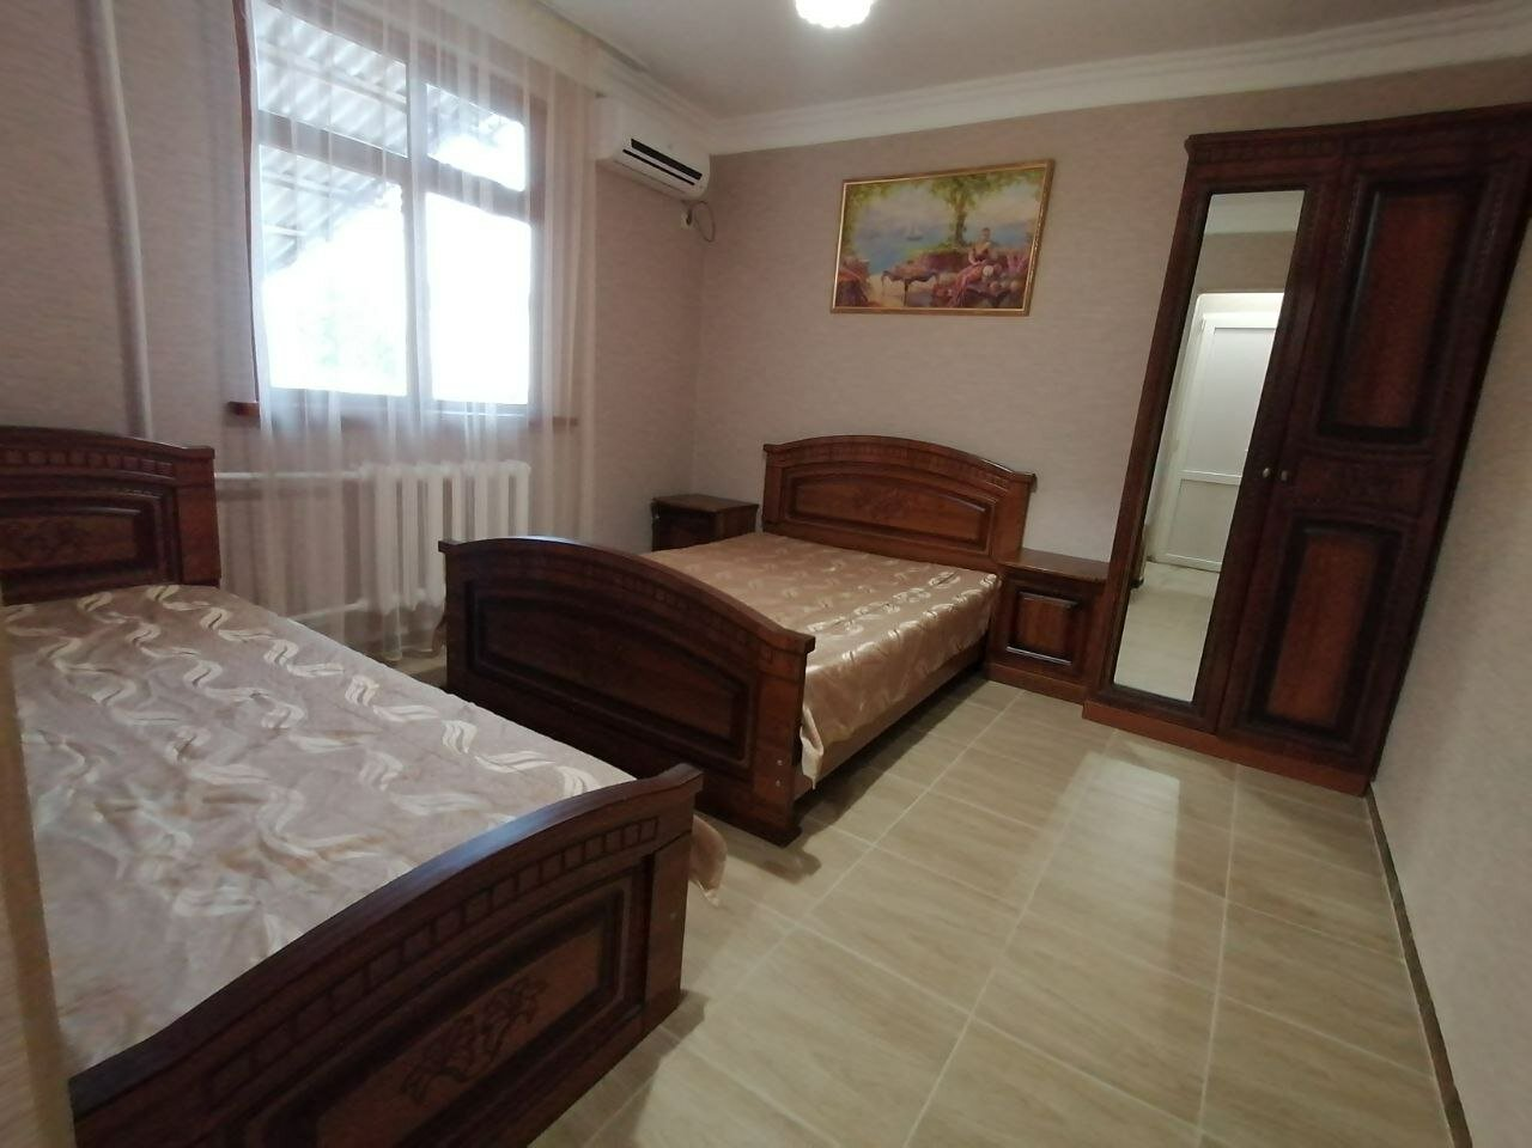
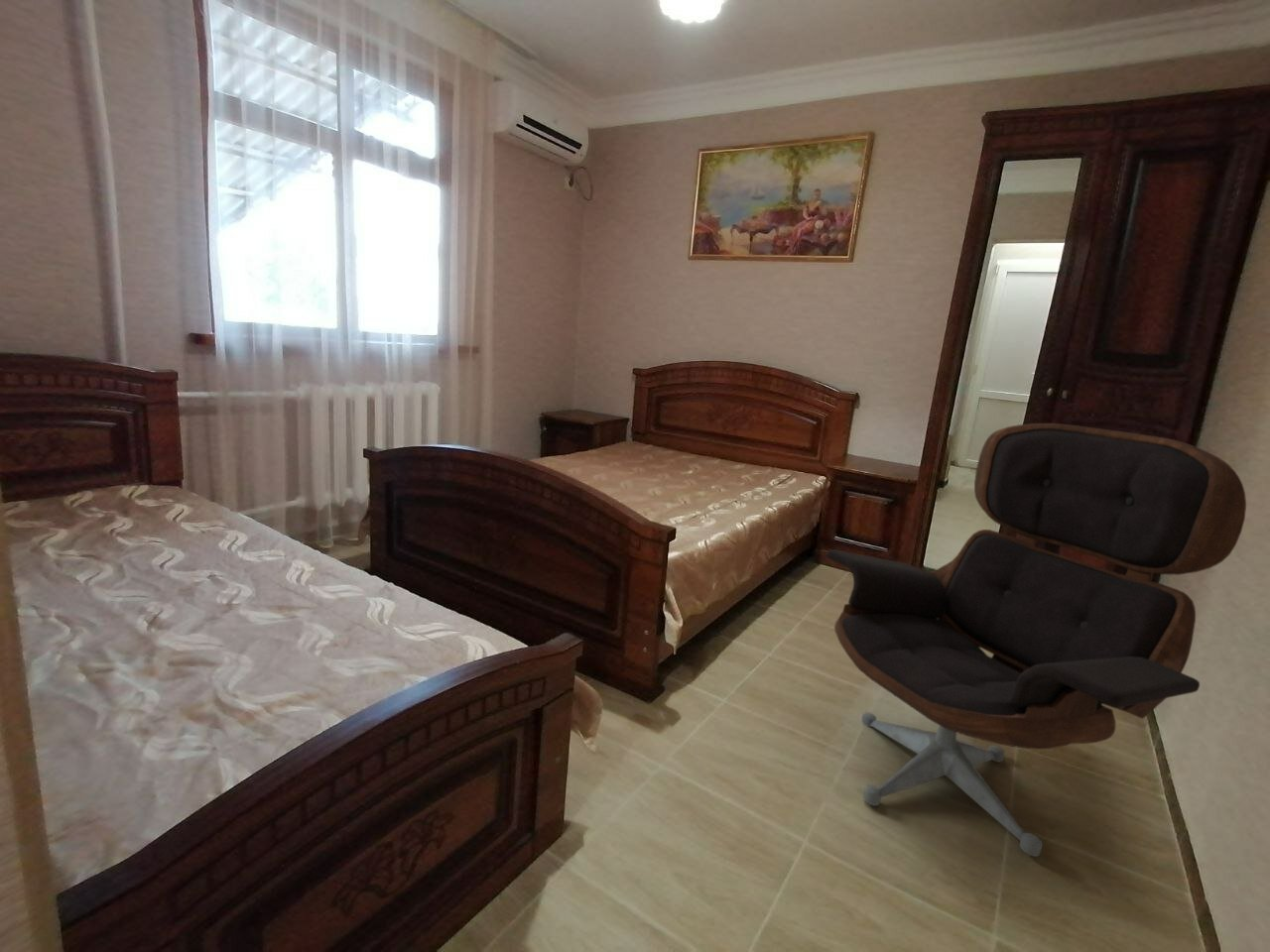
+ office chair [826,422,1247,858]
